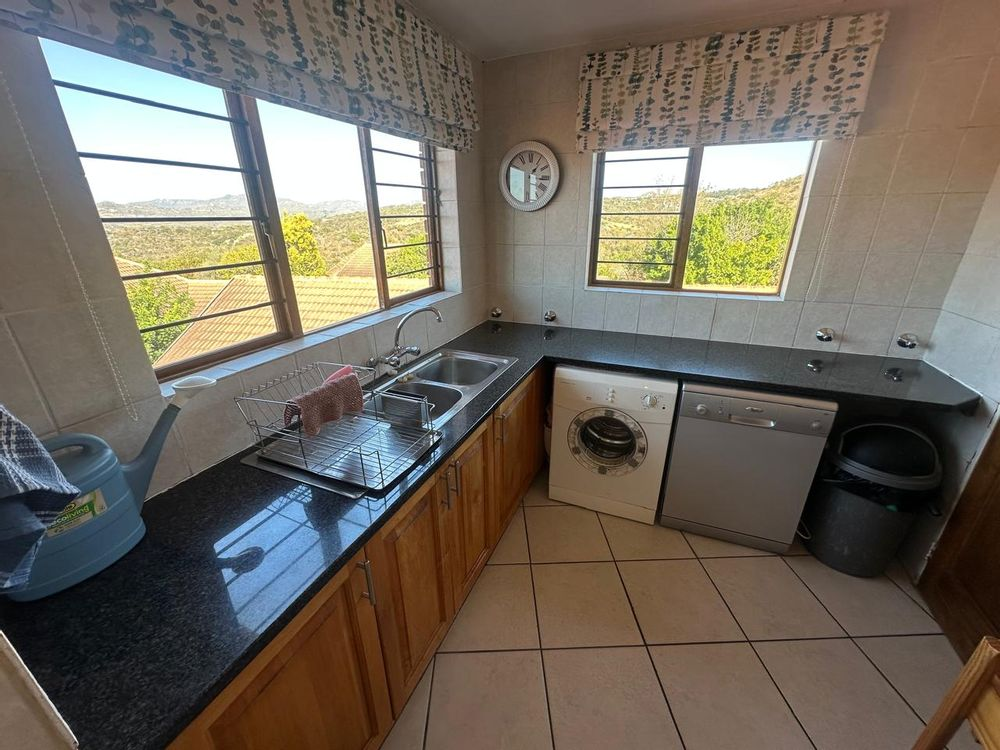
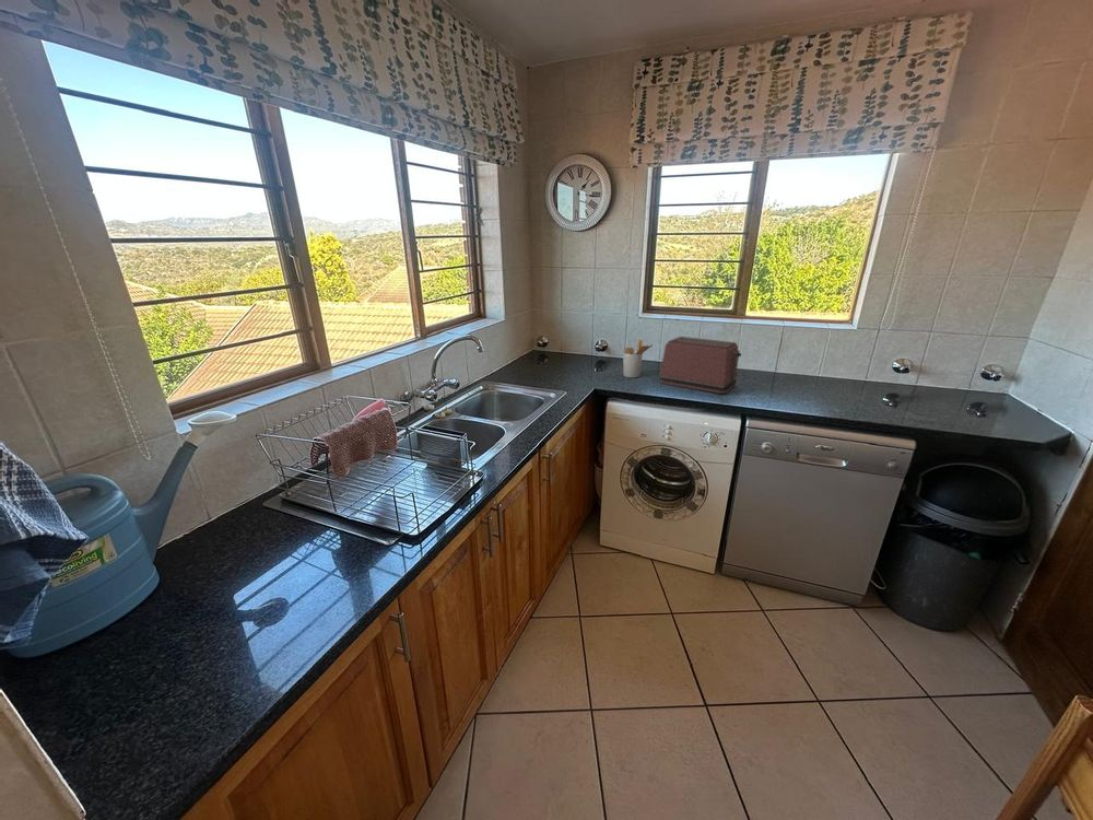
+ utensil holder [622,339,654,378]
+ toaster [659,336,742,395]
